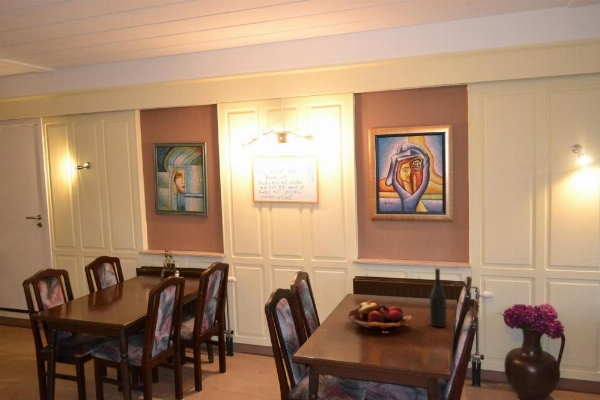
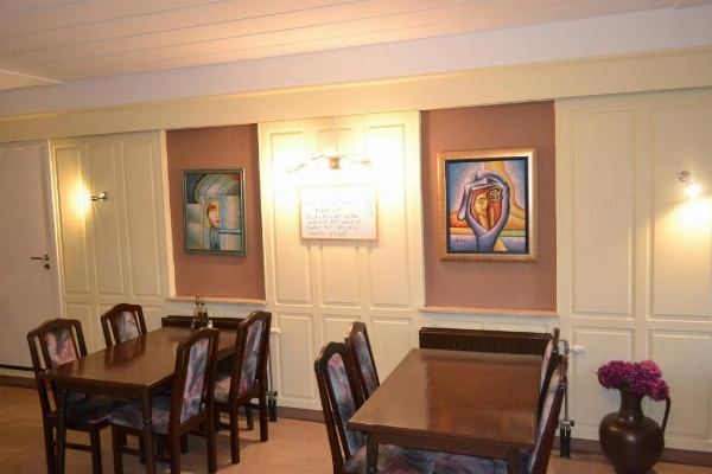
- wine bottle [429,268,448,328]
- fruit basket [346,299,413,334]
